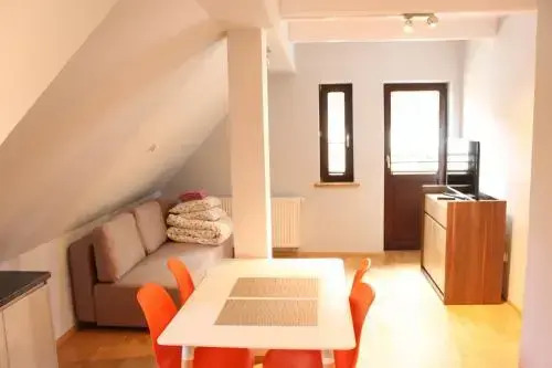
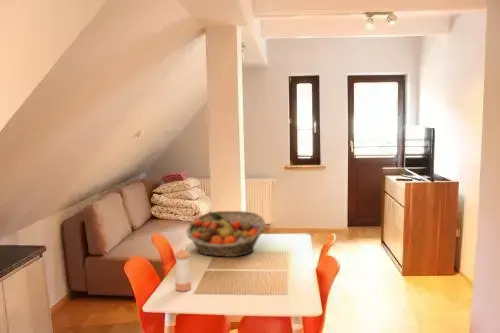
+ fruit basket [185,210,266,258]
+ pepper shaker [174,249,192,292]
